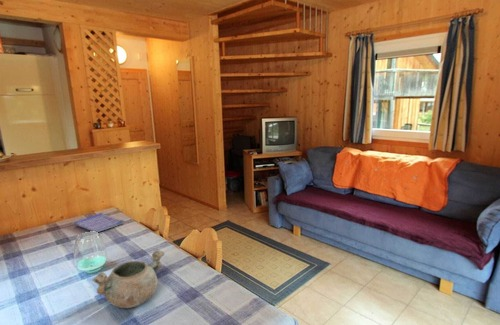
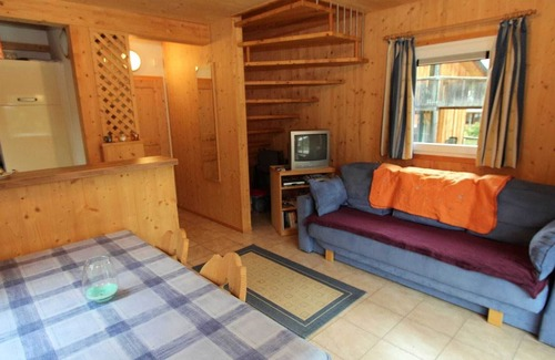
- decorative bowl [91,249,165,309]
- dish towel [74,212,124,233]
